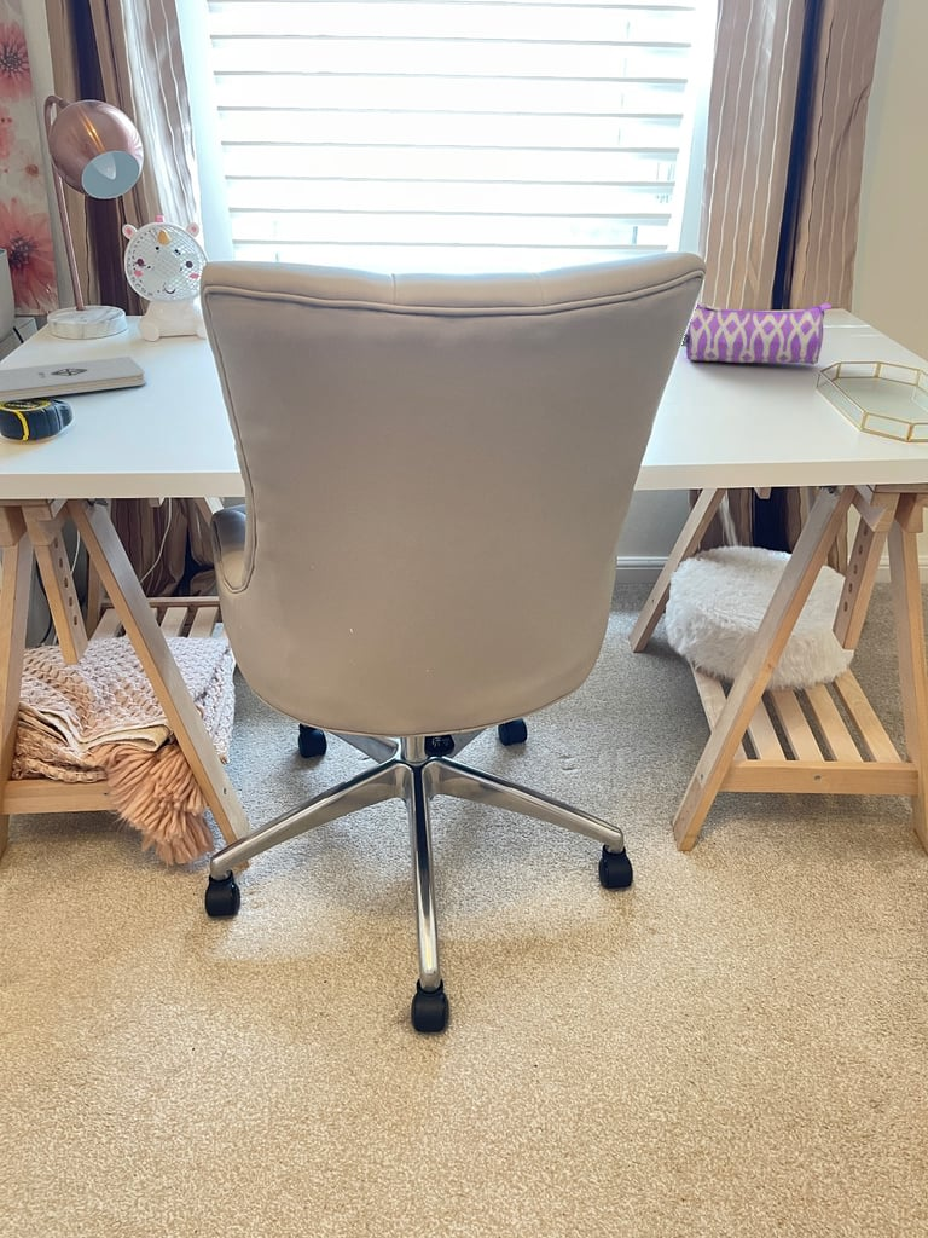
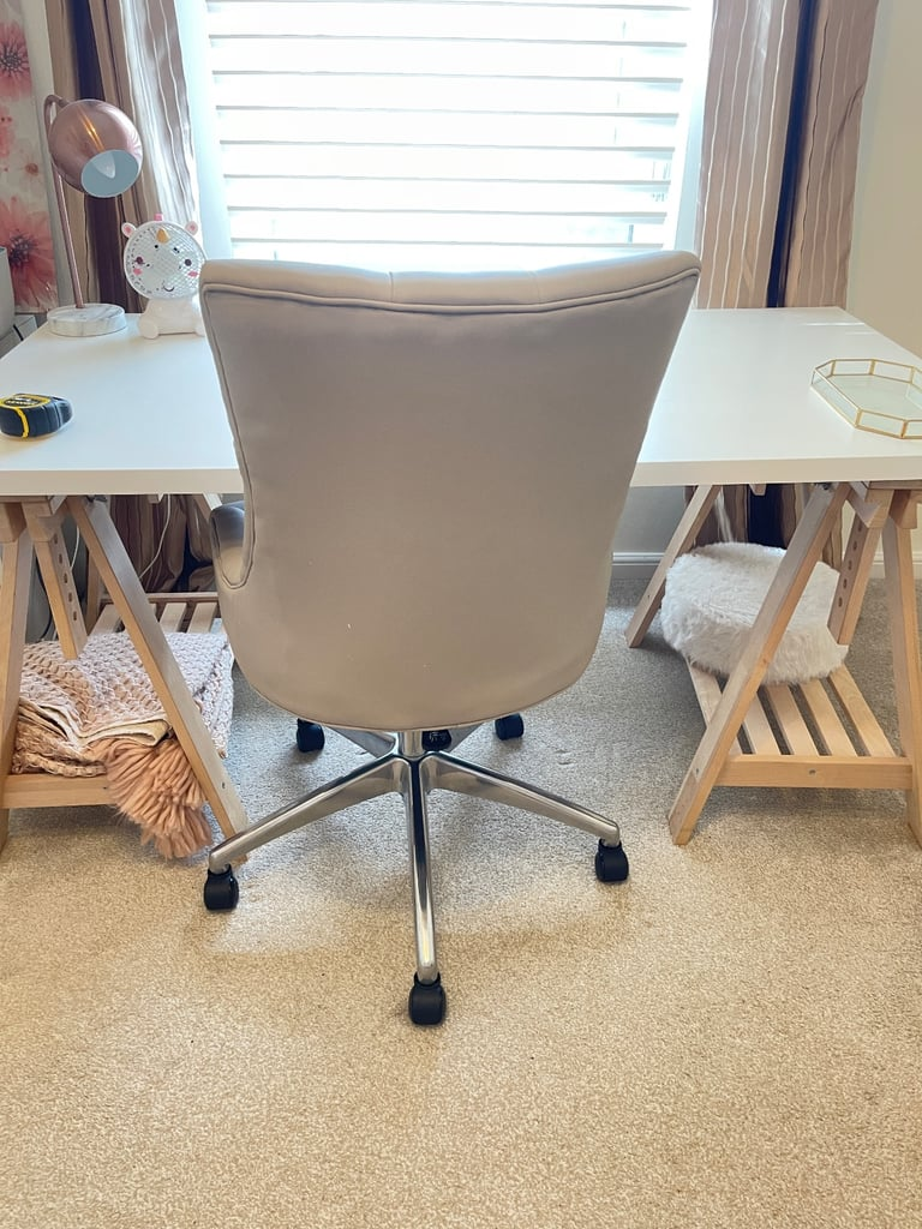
- notepad [0,355,147,403]
- pencil case [680,301,833,365]
